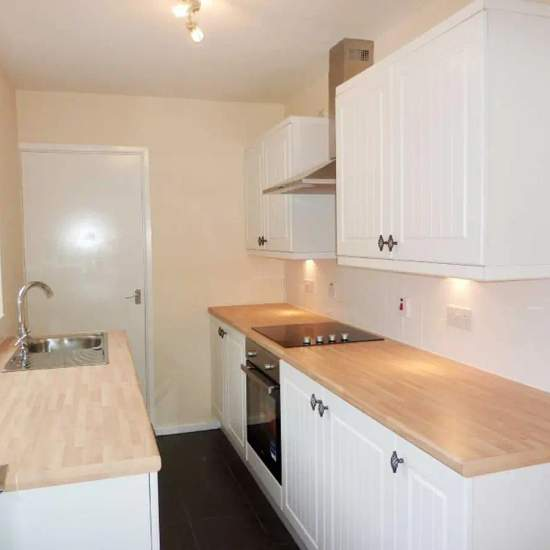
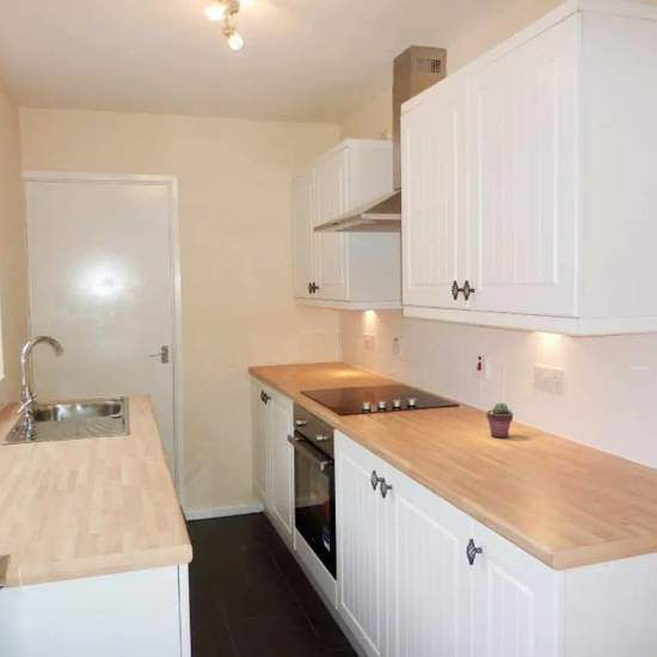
+ potted succulent [486,401,514,438]
